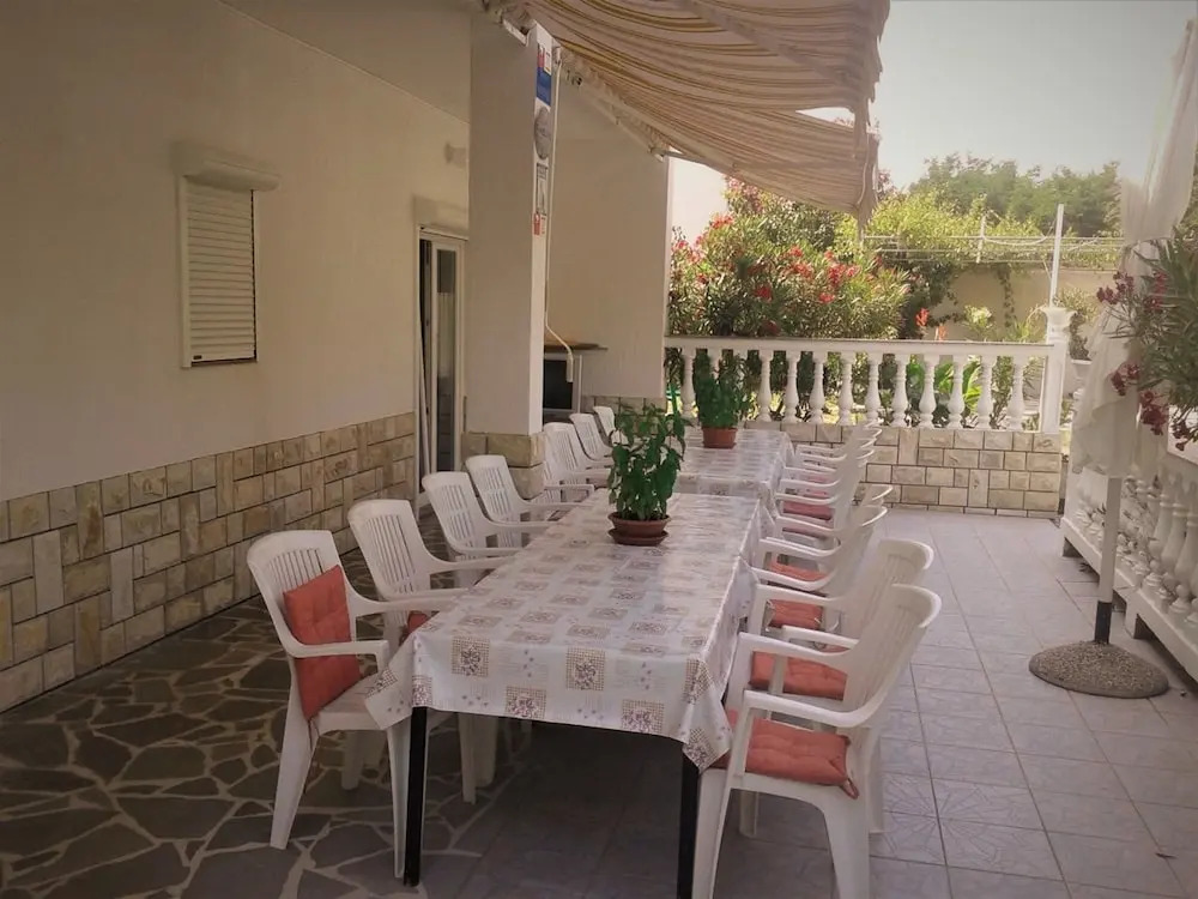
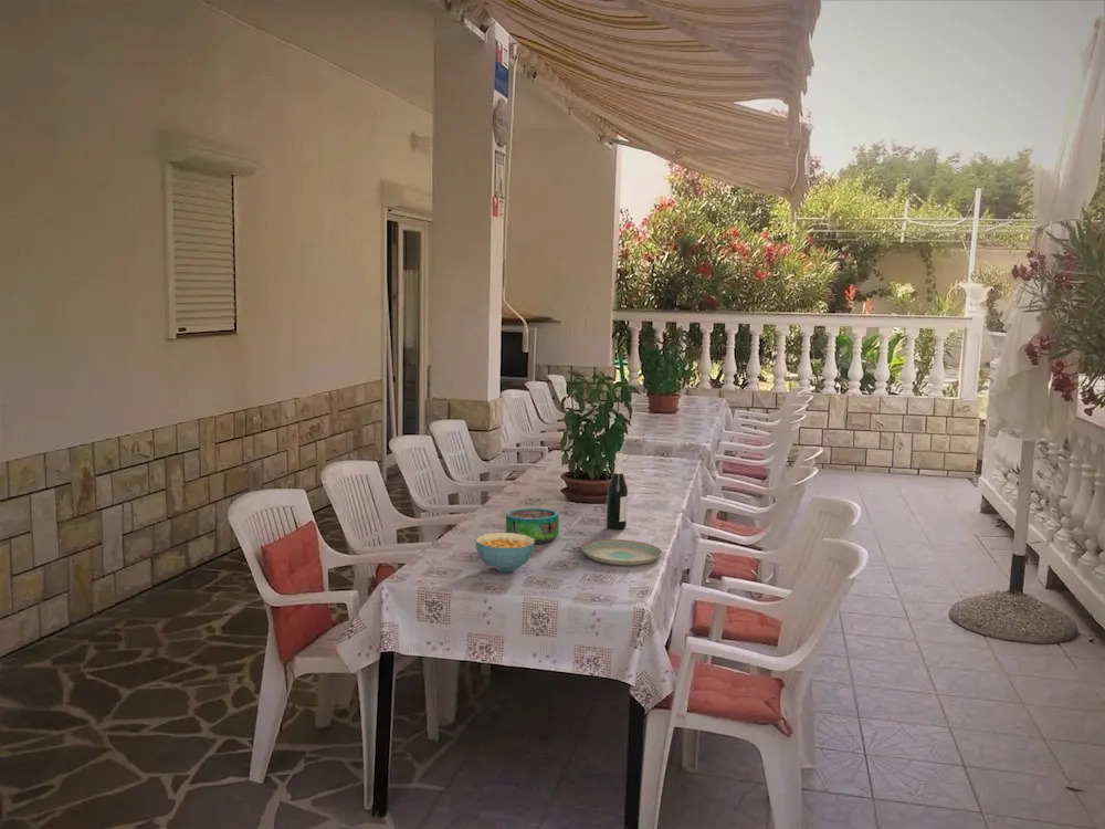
+ plate [581,538,663,567]
+ decorative bowl [505,507,560,545]
+ wine bottle [606,450,629,531]
+ cereal bowl [475,532,536,573]
